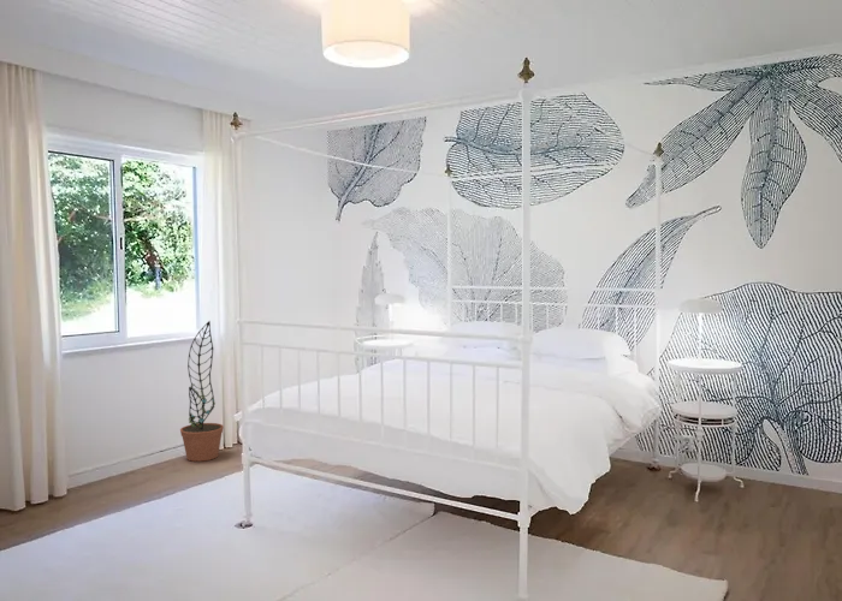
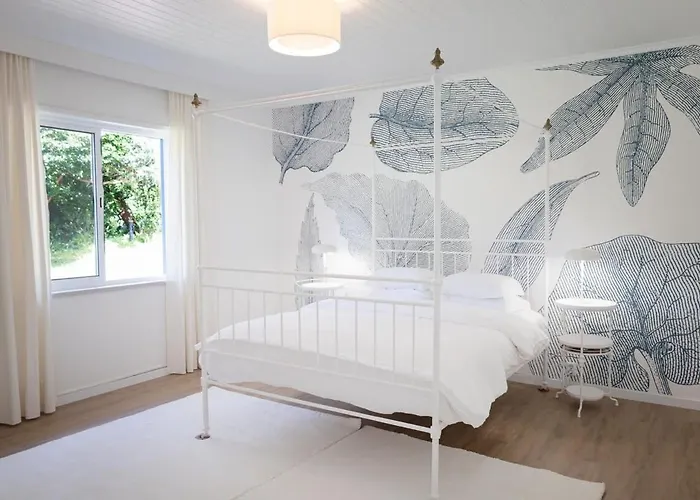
- decorative plant [179,320,225,463]
